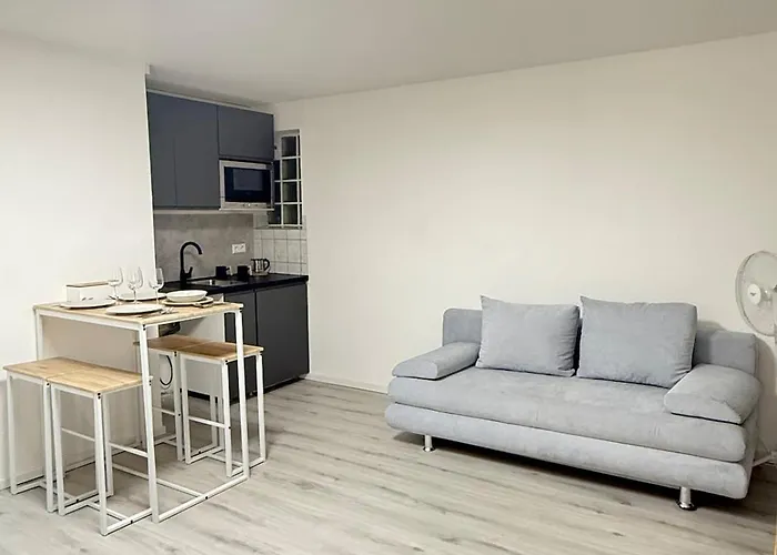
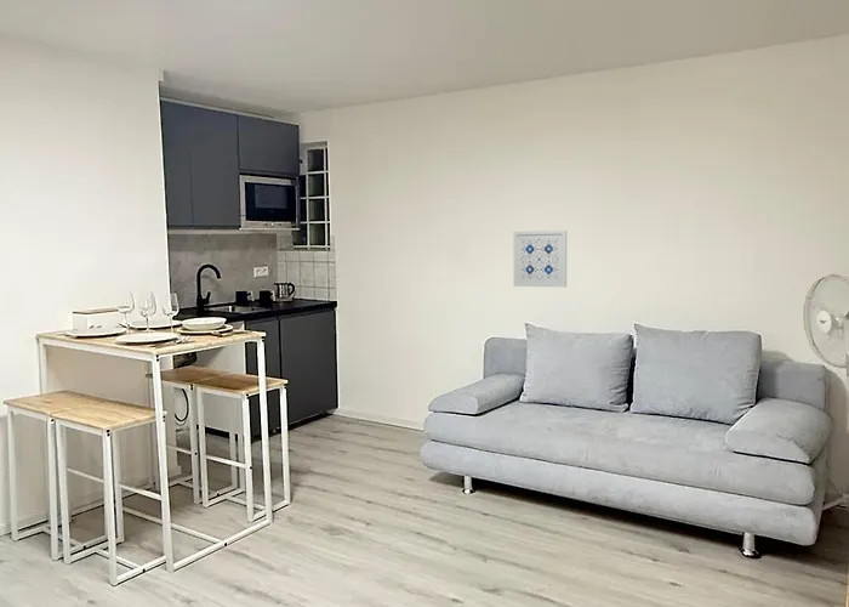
+ wall art [513,229,568,289]
